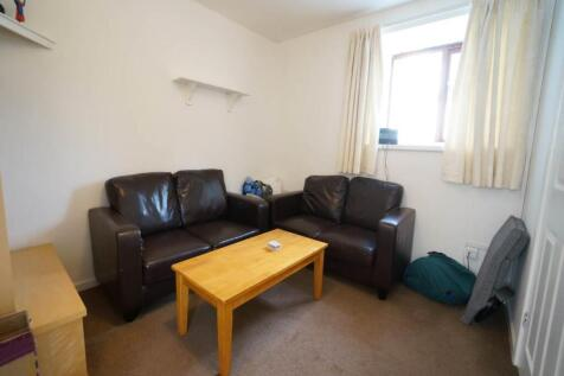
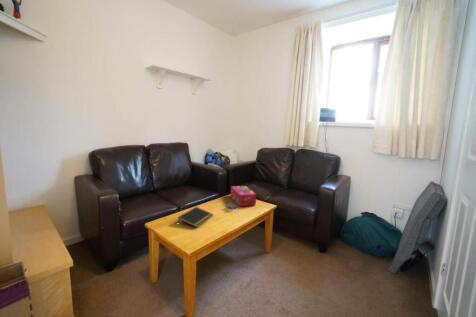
+ notepad [177,206,214,228]
+ tissue box [230,185,257,207]
